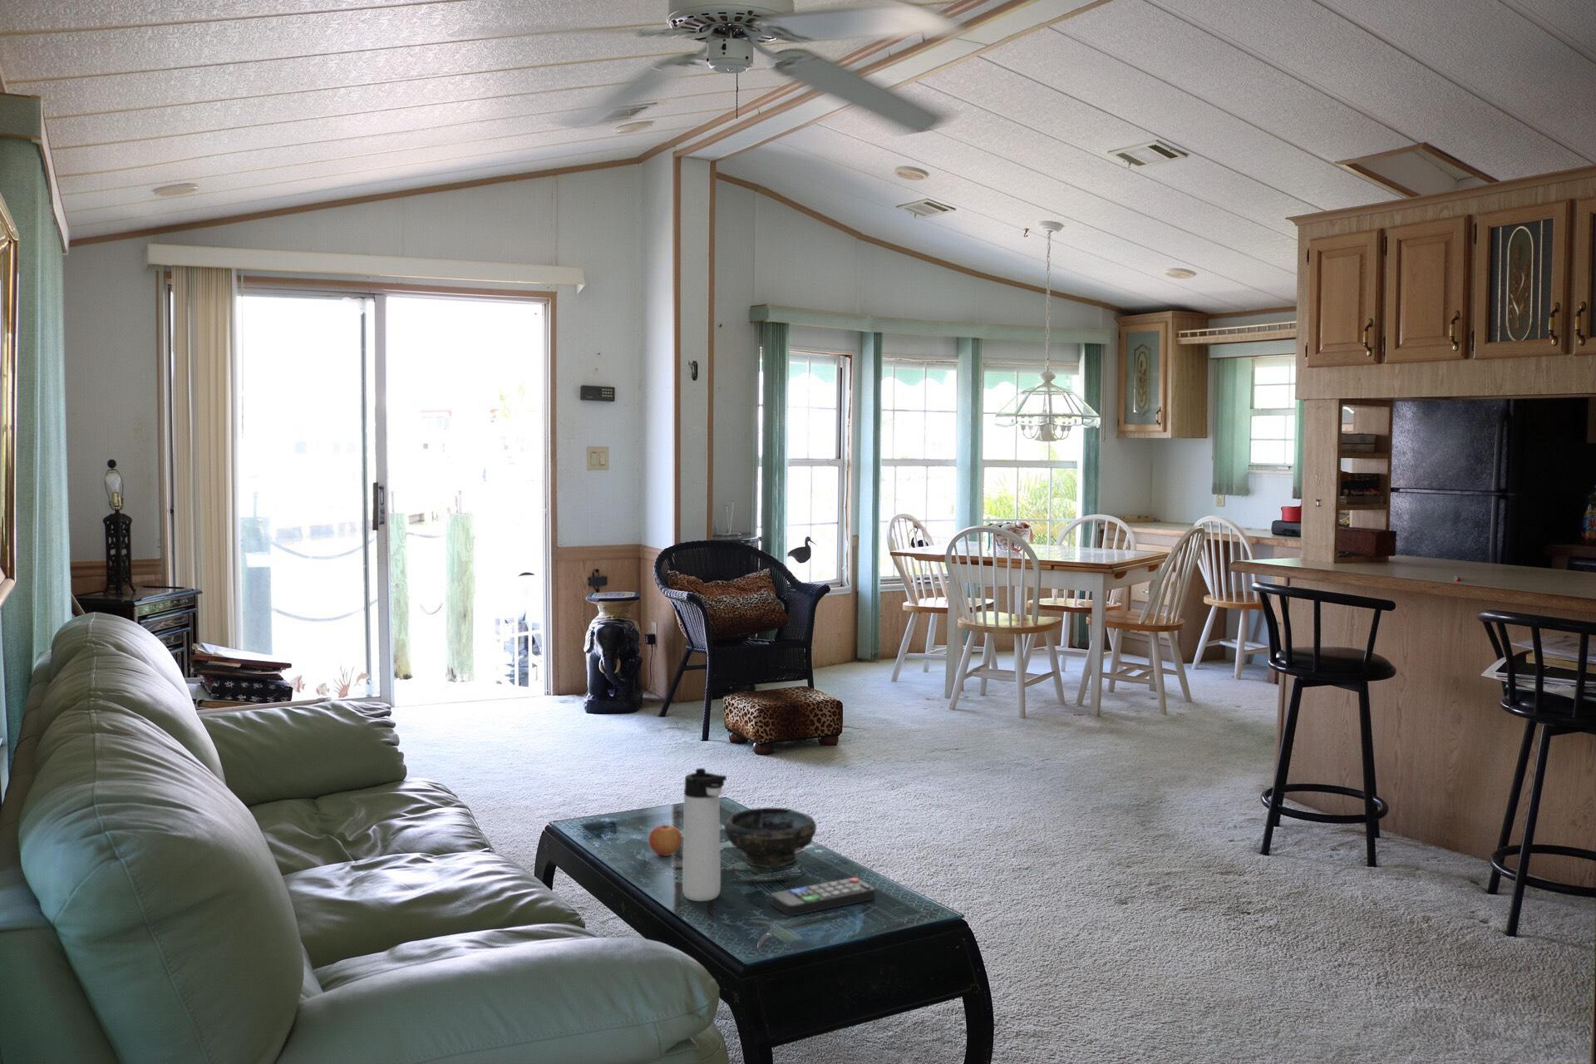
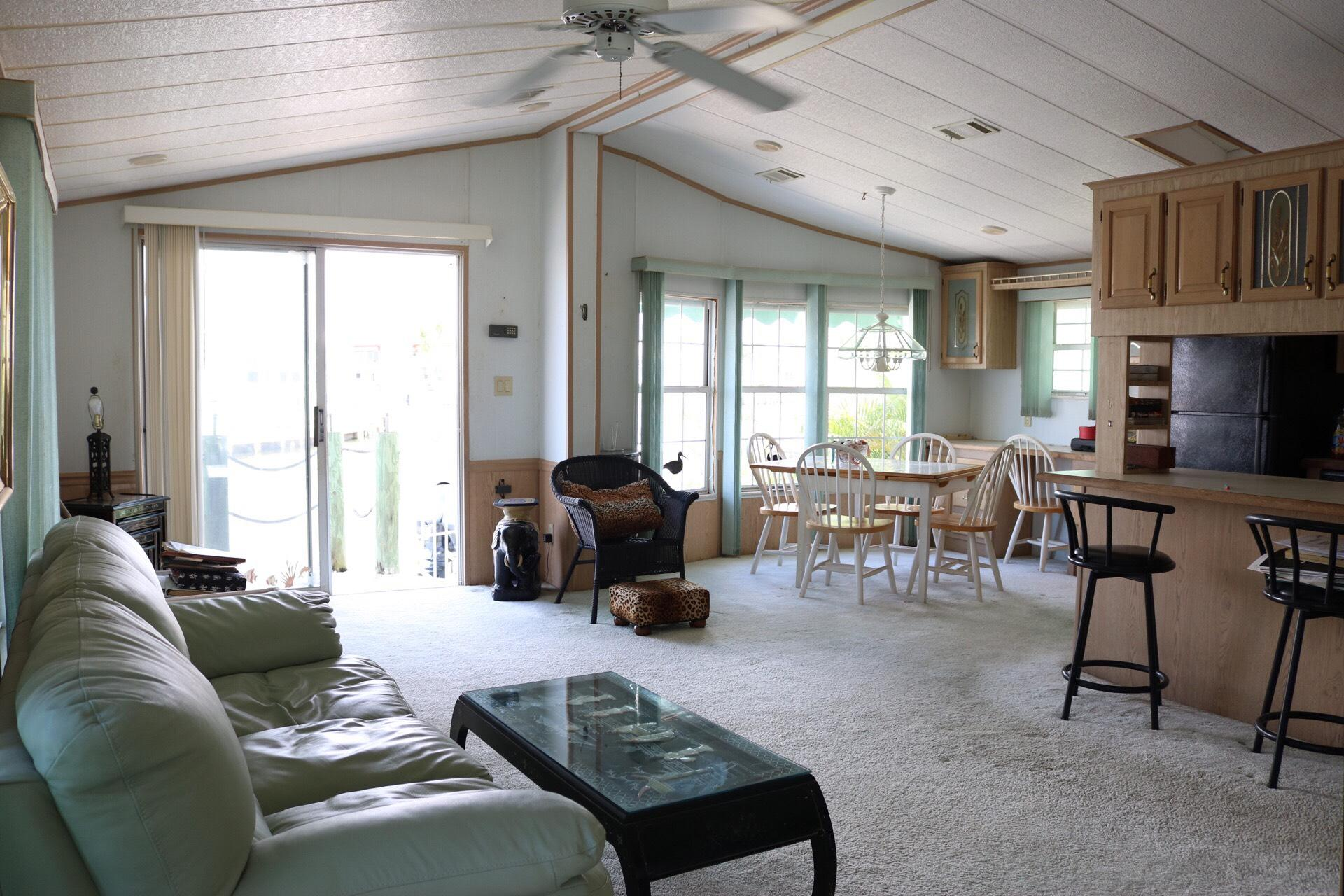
- thermos bottle [682,767,727,901]
- bowl [723,808,817,868]
- apple [647,822,683,857]
- remote control [770,876,876,917]
